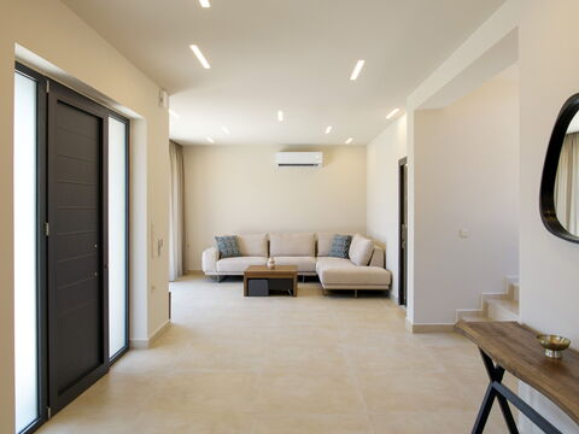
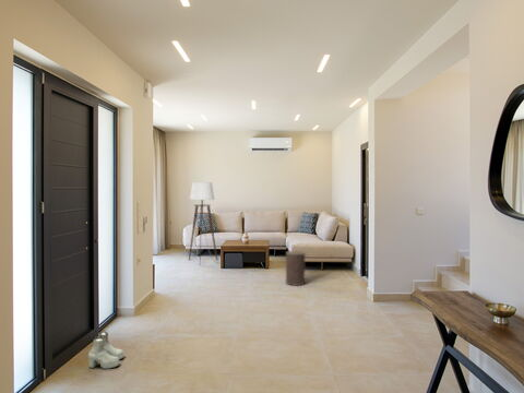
+ floor lamp [188,181,219,265]
+ boots [87,331,126,370]
+ stool [285,250,306,287]
